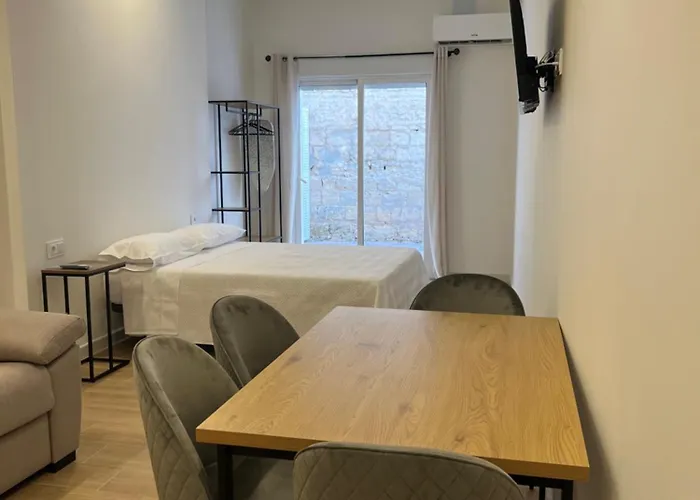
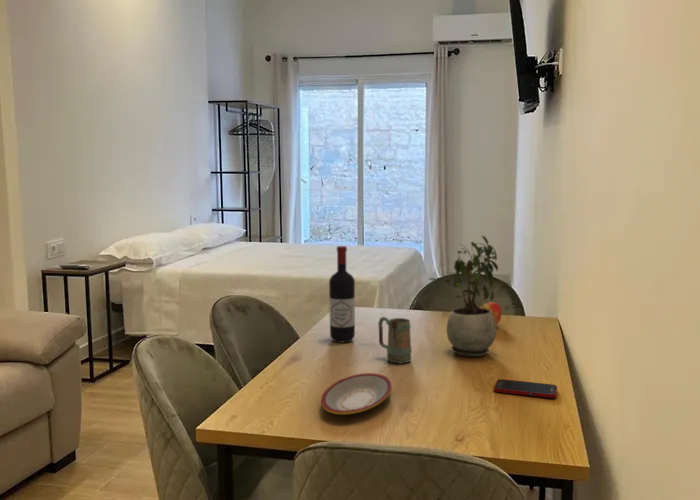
+ wine bottle [328,245,356,343]
+ apple [479,299,503,327]
+ cell phone [493,378,558,399]
+ mug [377,316,413,364]
+ potted plant [446,234,499,358]
+ plate [320,372,393,416]
